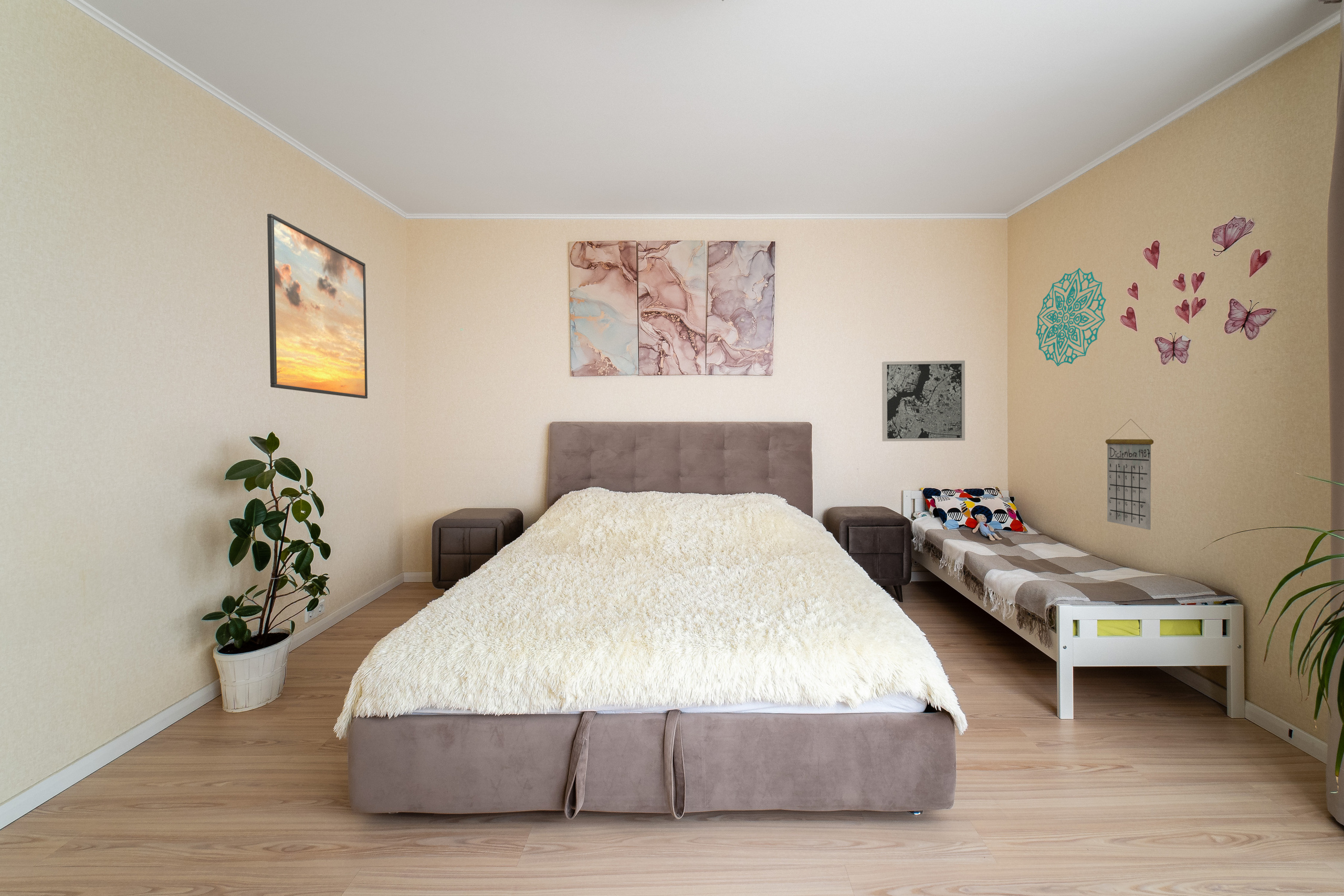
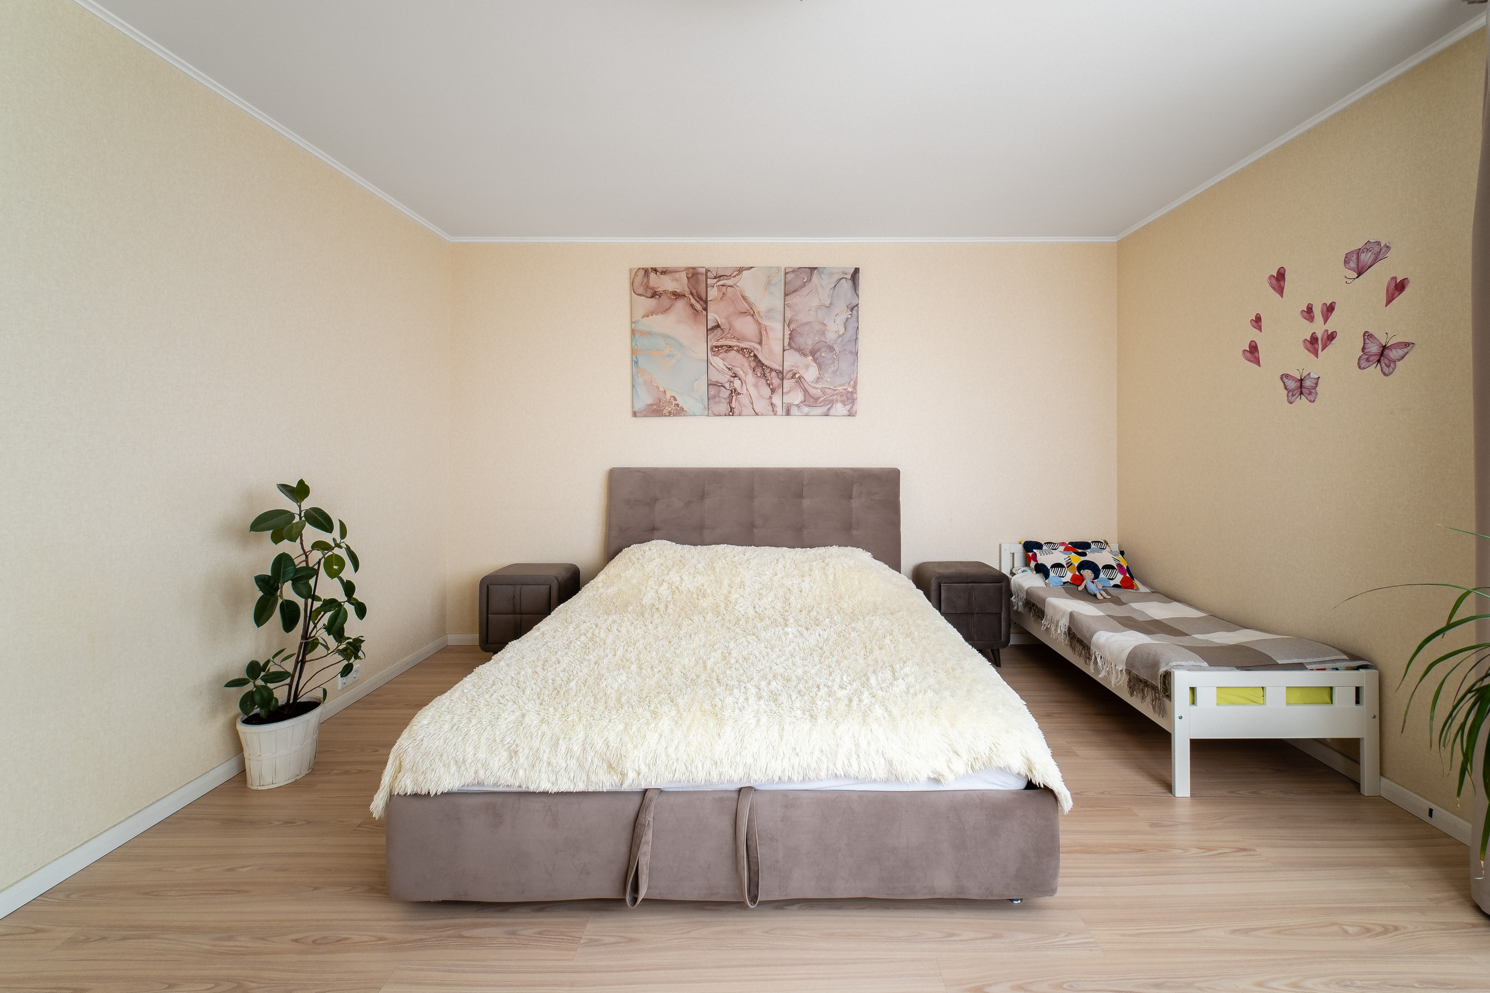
- wall art [881,360,965,442]
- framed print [267,213,368,399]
- wall decoration [1035,268,1107,367]
- calendar [1105,418,1154,530]
